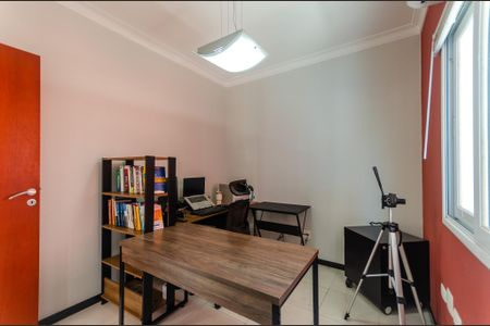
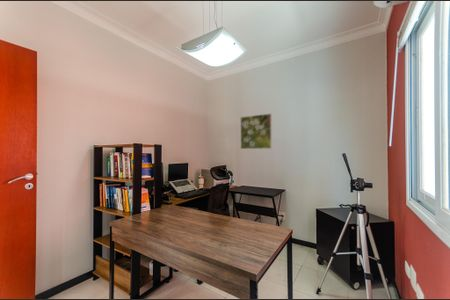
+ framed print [240,113,273,150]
